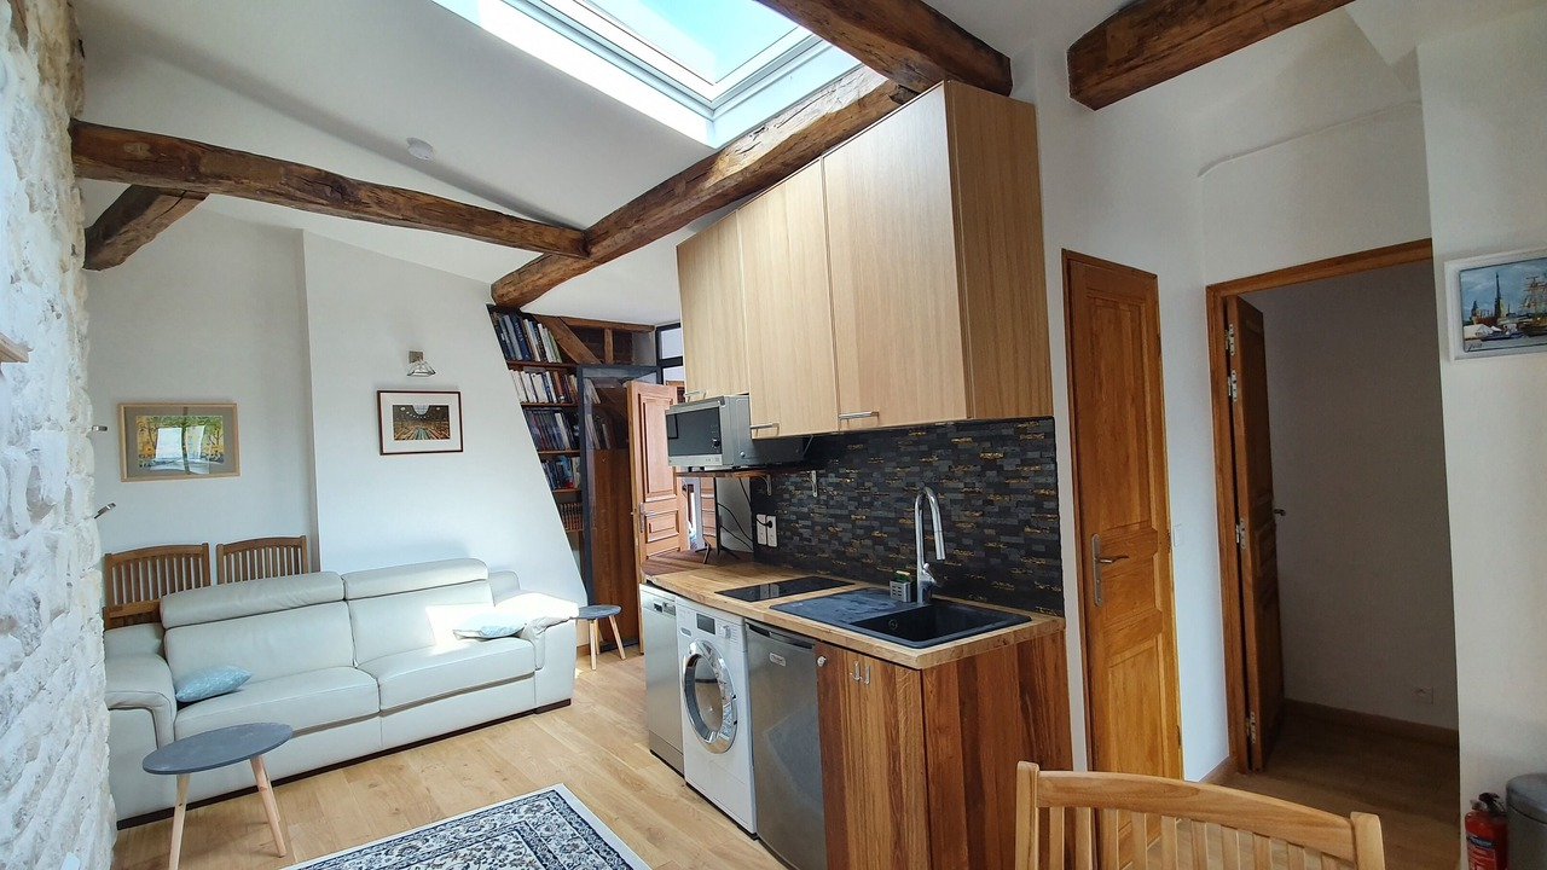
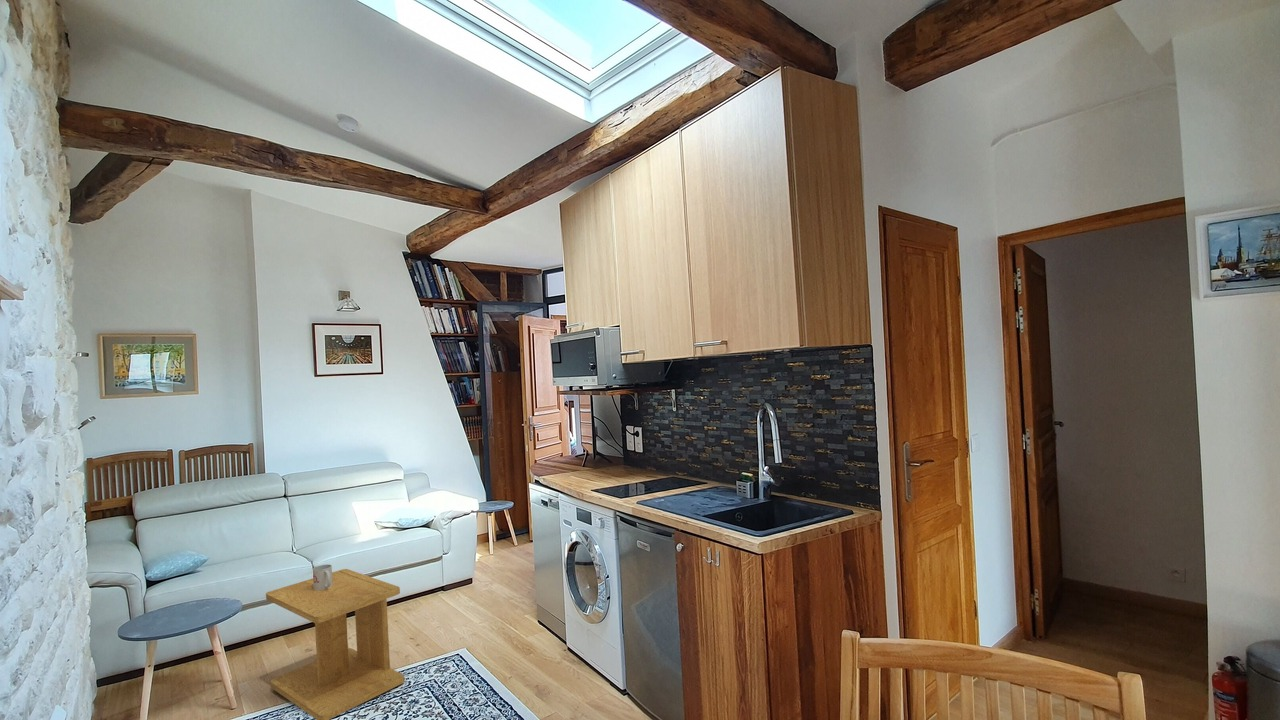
+ mug [312,563,333,591]
+ side table [265,568,405,720]
